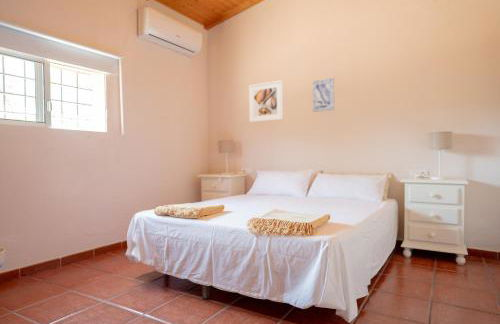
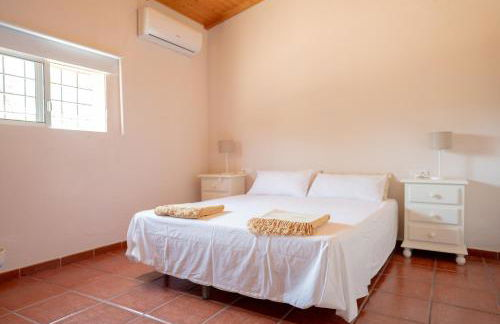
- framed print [248,79,284,123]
- wall art [312,77,335,113]
